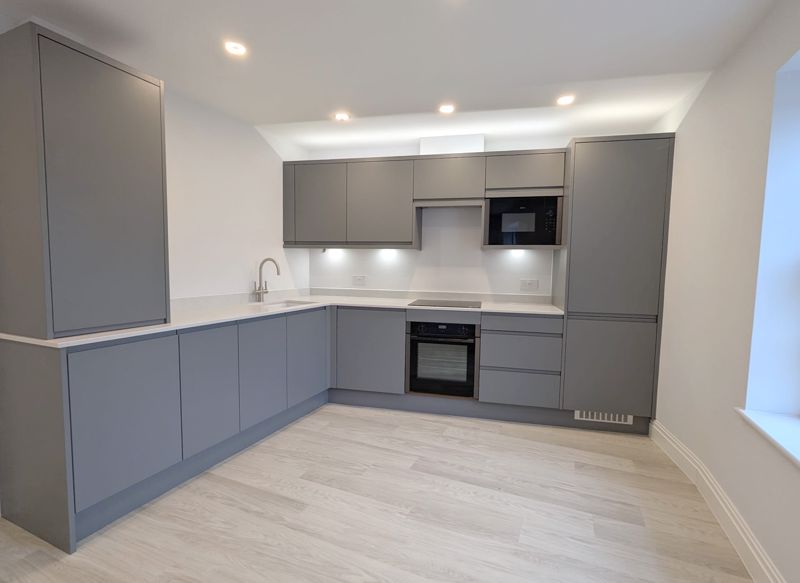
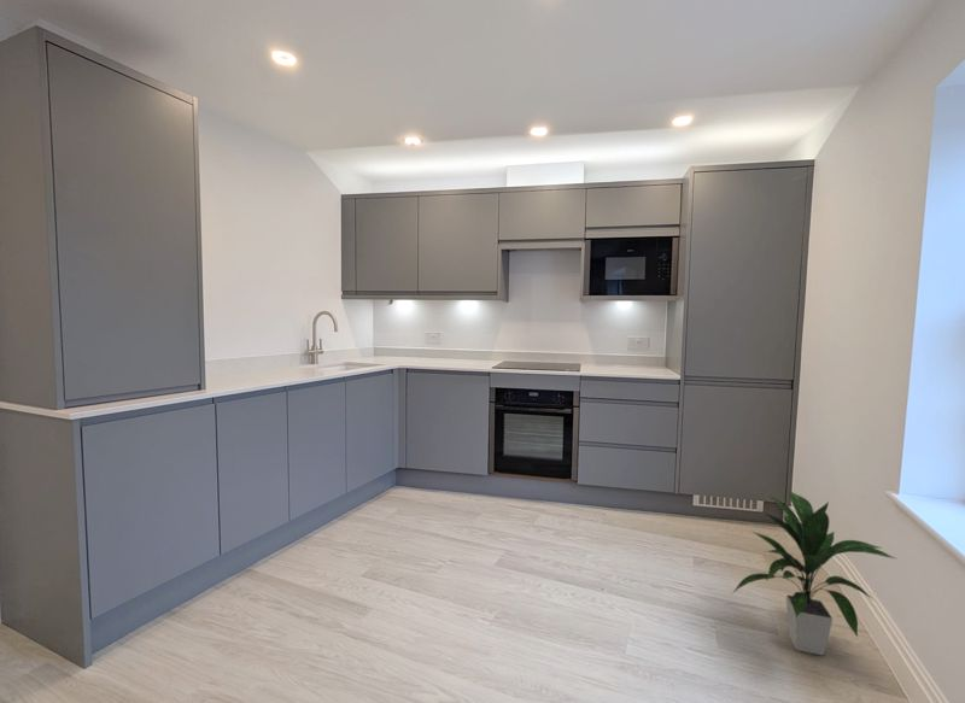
+ indoor plant [730,491,896,657]
